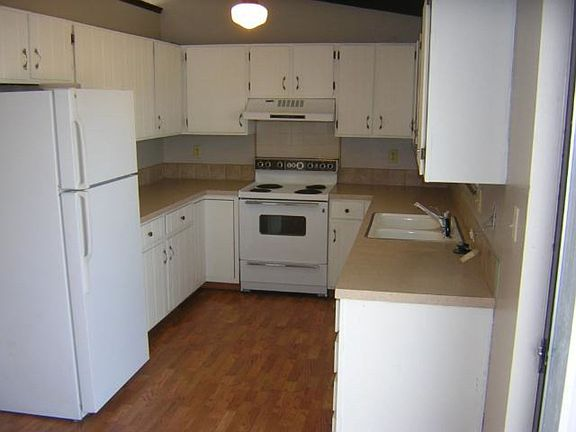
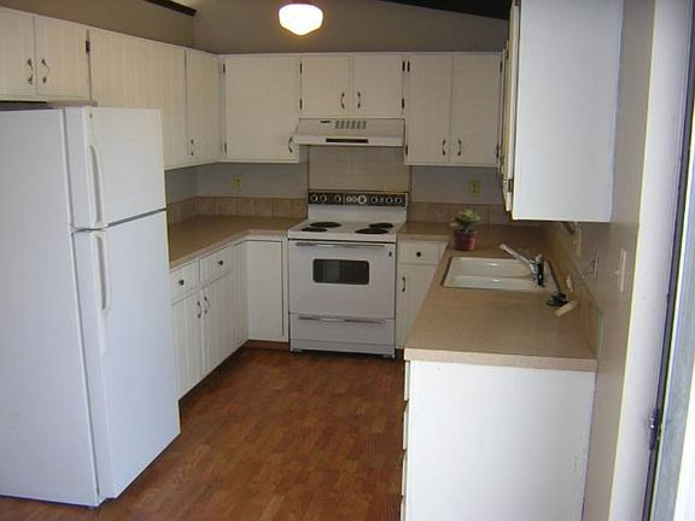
+ potted plant [449,207,483,251]
